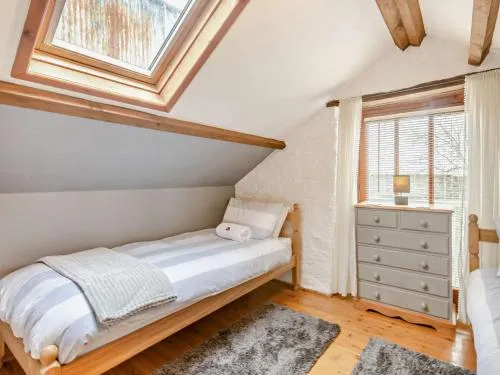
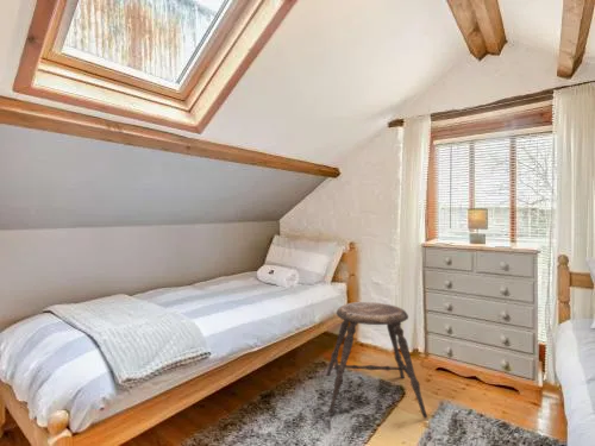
+ stool [325,301,428,419]
